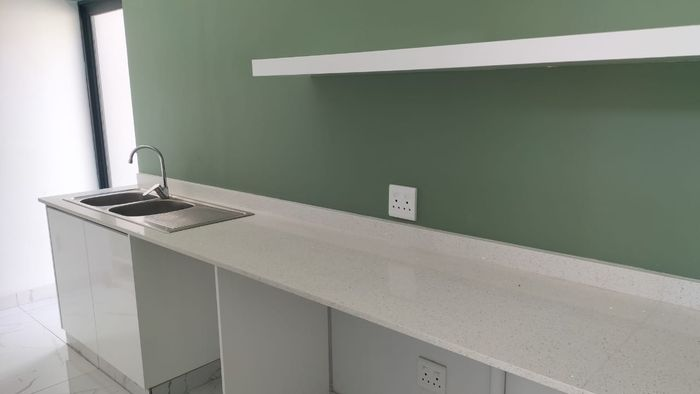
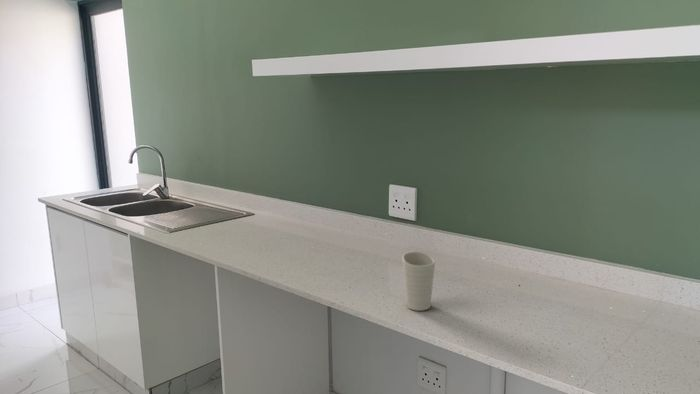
+ cup [401,250,436,312]
